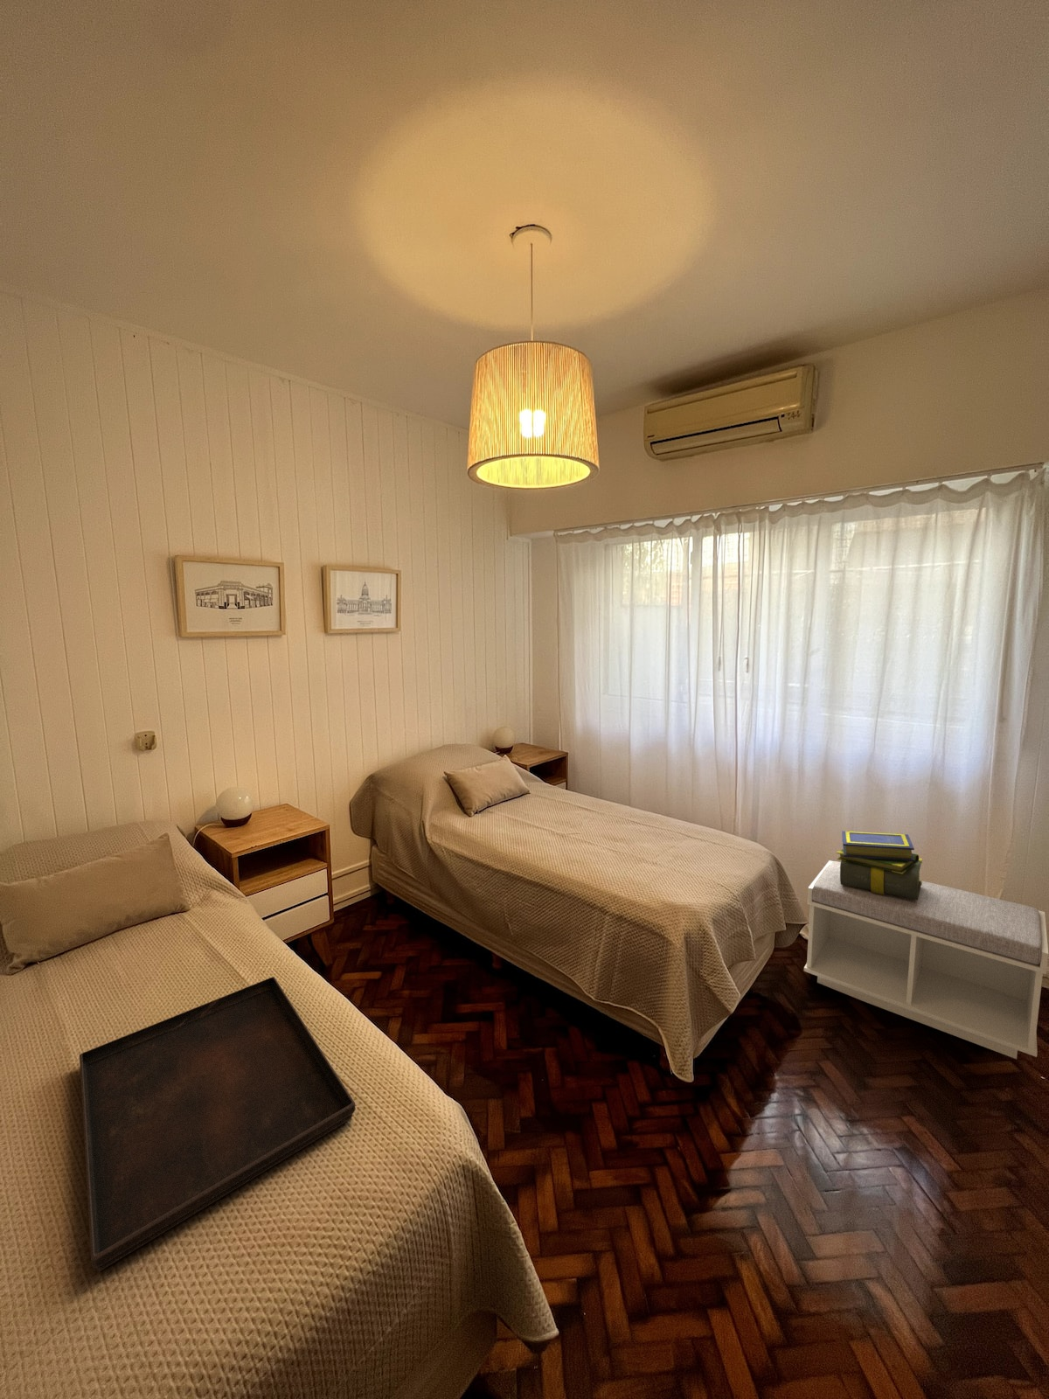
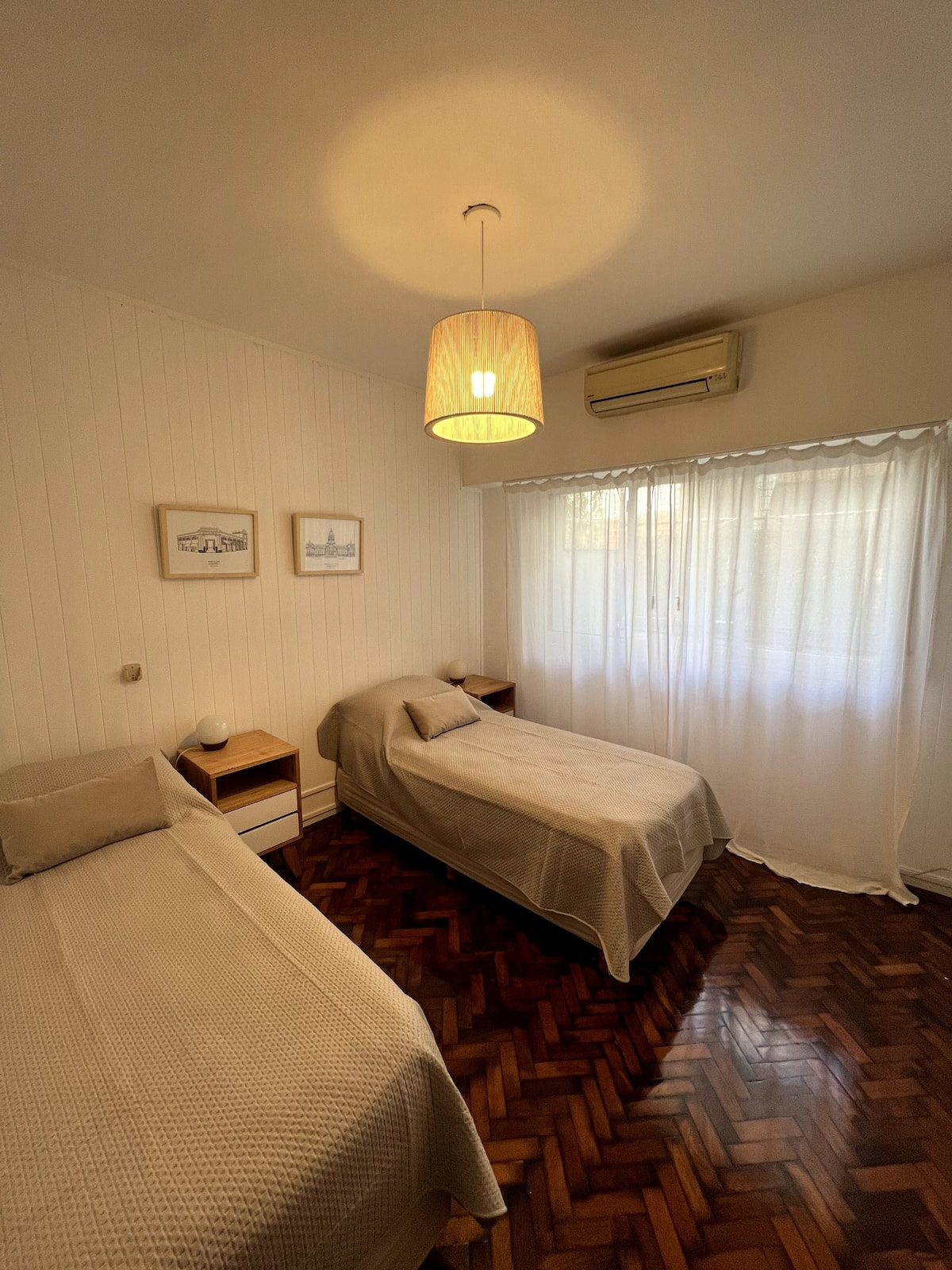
- bench [803,859,1049,1060]
- stack of books [835,829,923,900]
- serving tray [78,976,357,1272]
